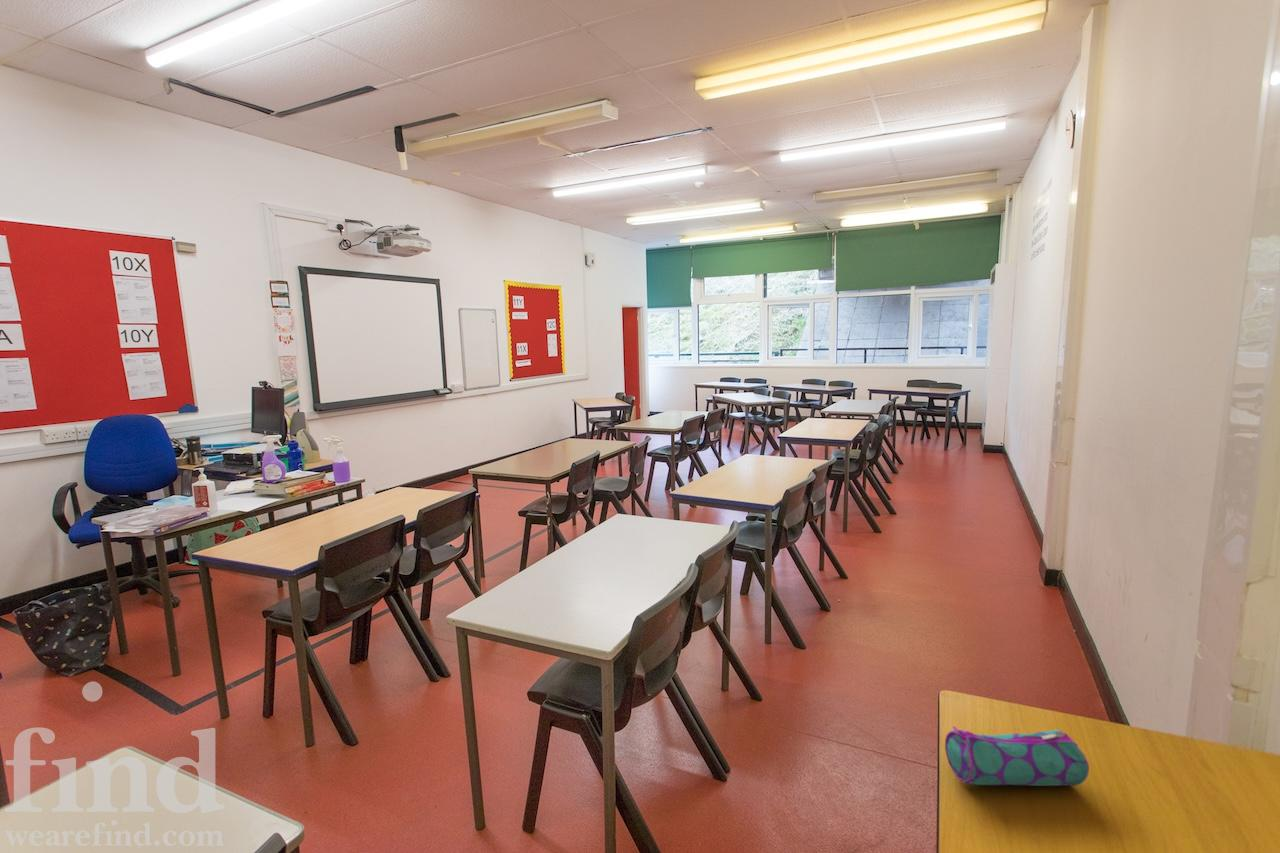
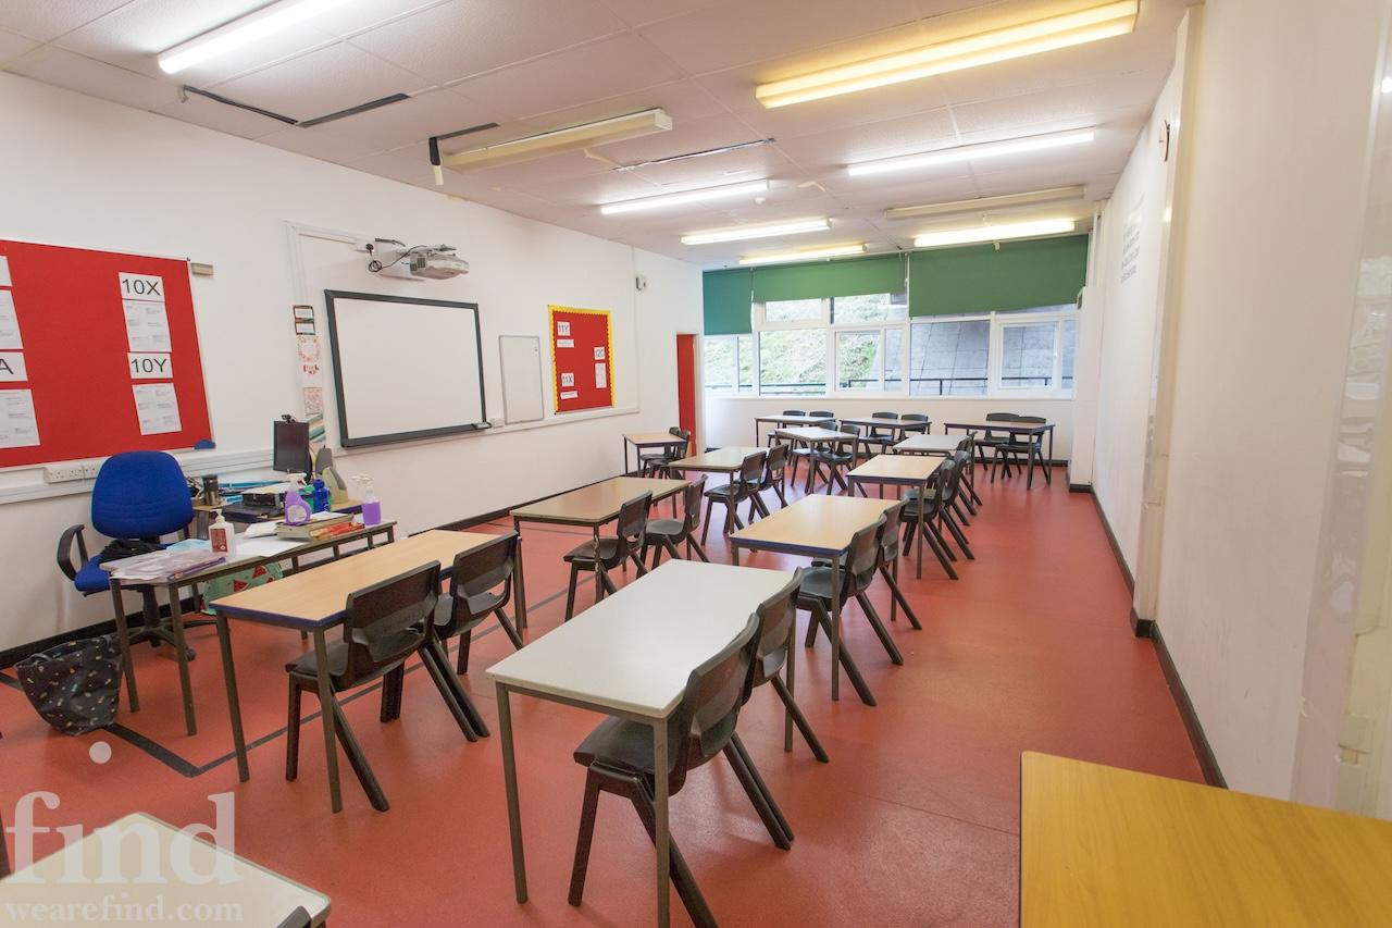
- pencil case [944,725,1090,787]
